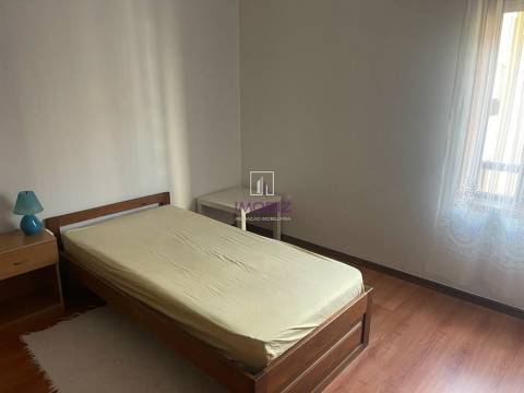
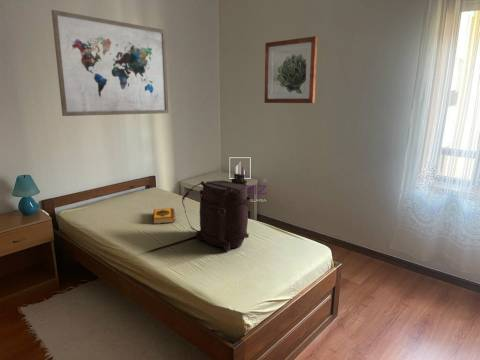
+ hardback book [152,207,176,225]
+ backpack [181,173,251,252]
+ wall art [264,35,319,104]
+ wall art [50,9,170,117]
